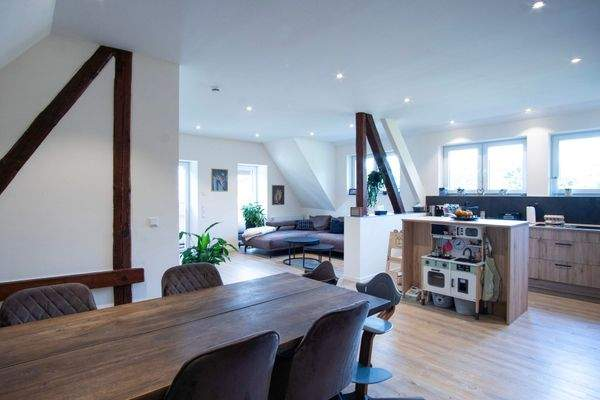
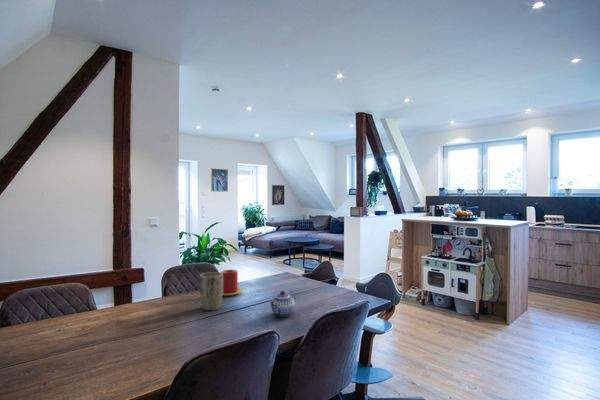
+ candle [220,269,244,297]
+ teapot [269,290,296,318]
+ plant pot [199,271,224,312]
